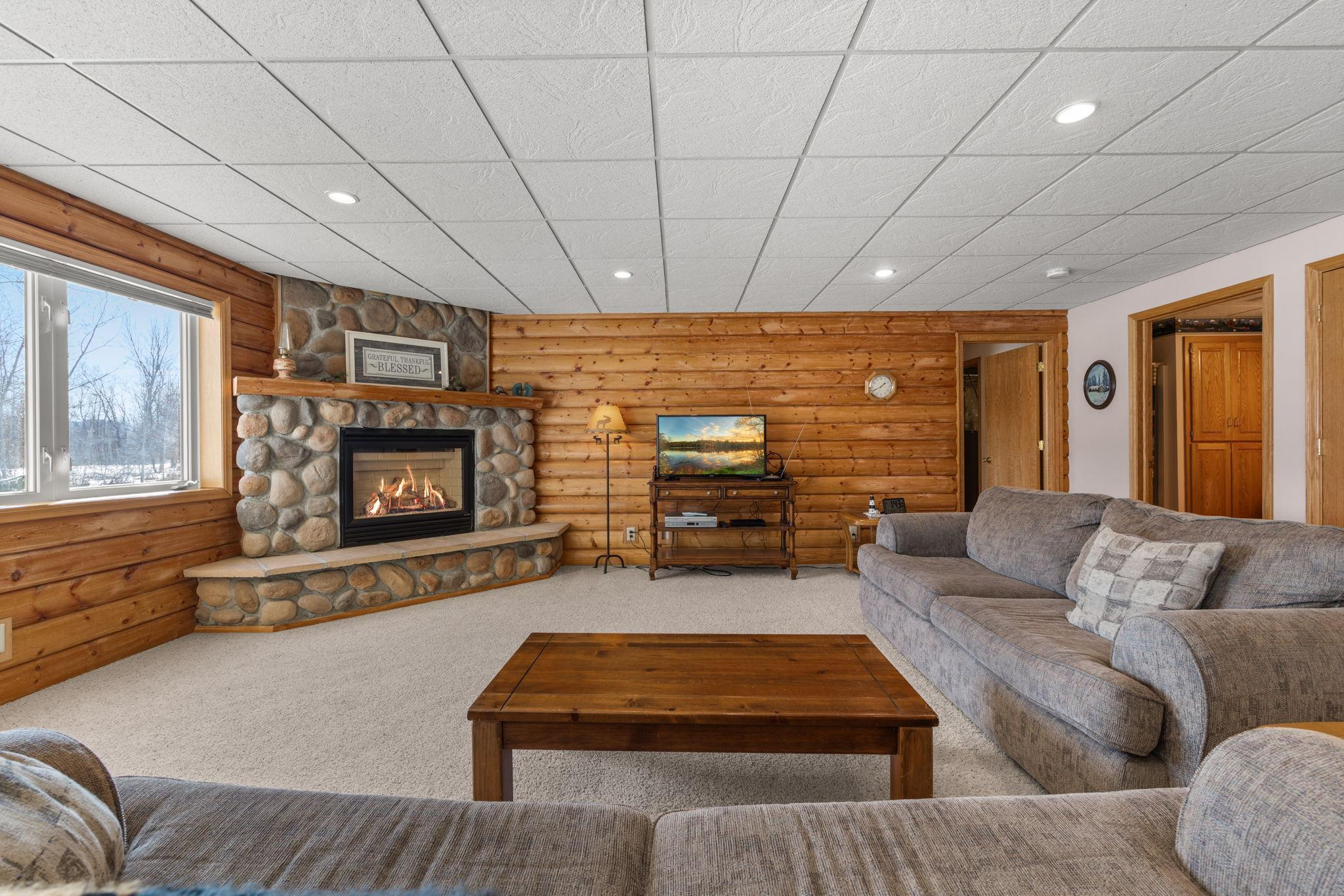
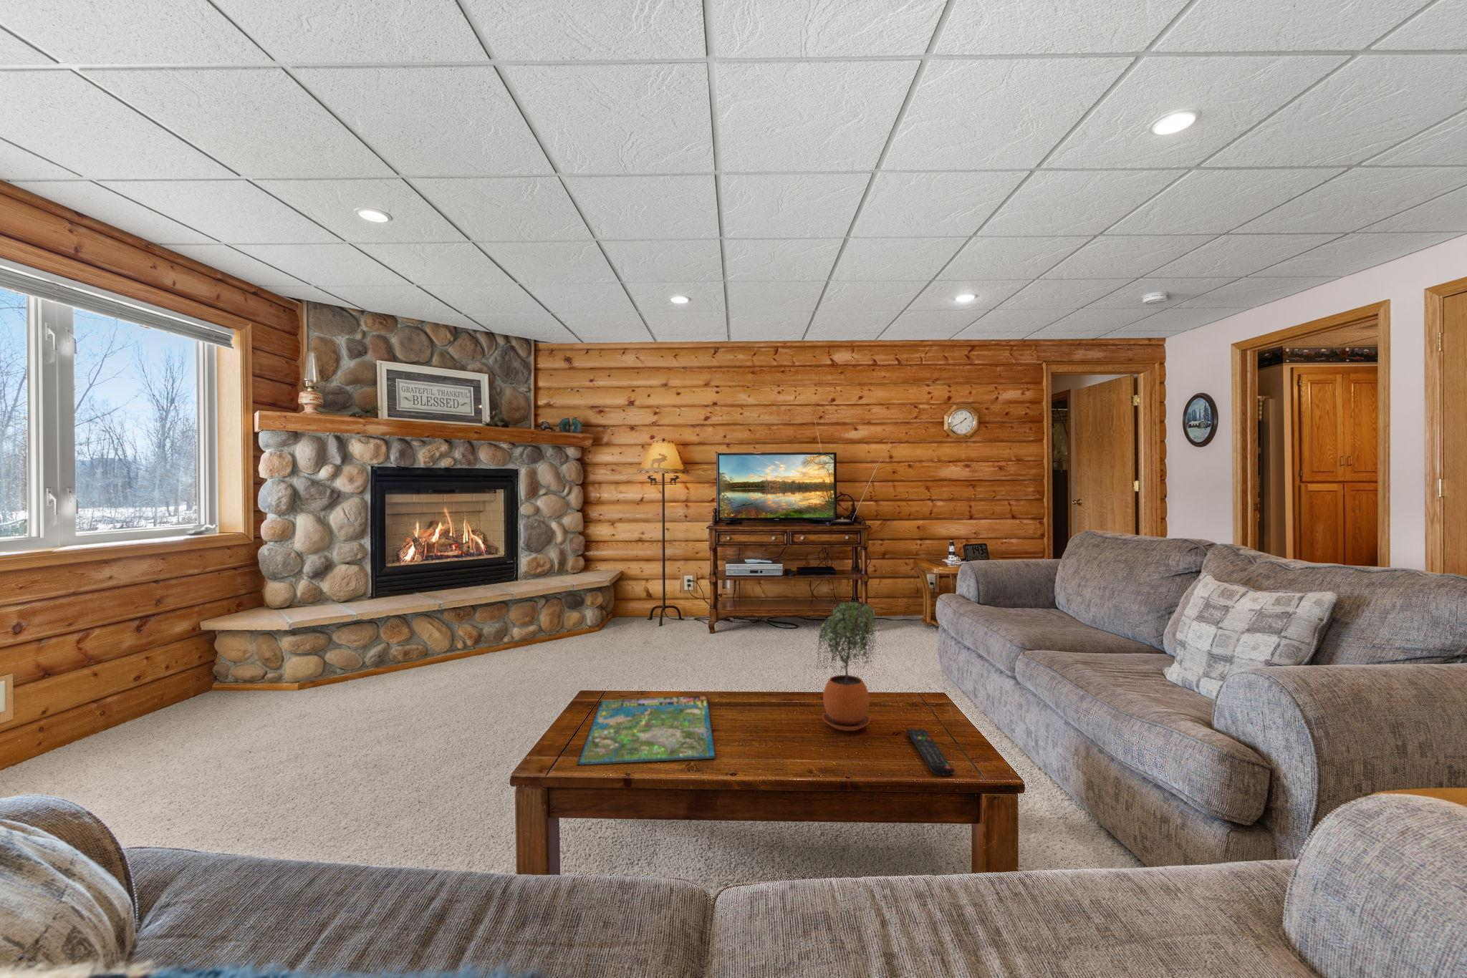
+ potted plant [815,600,878,731]
+ board game [576,694,716,766]
+ remote control [905,727,955,777]
